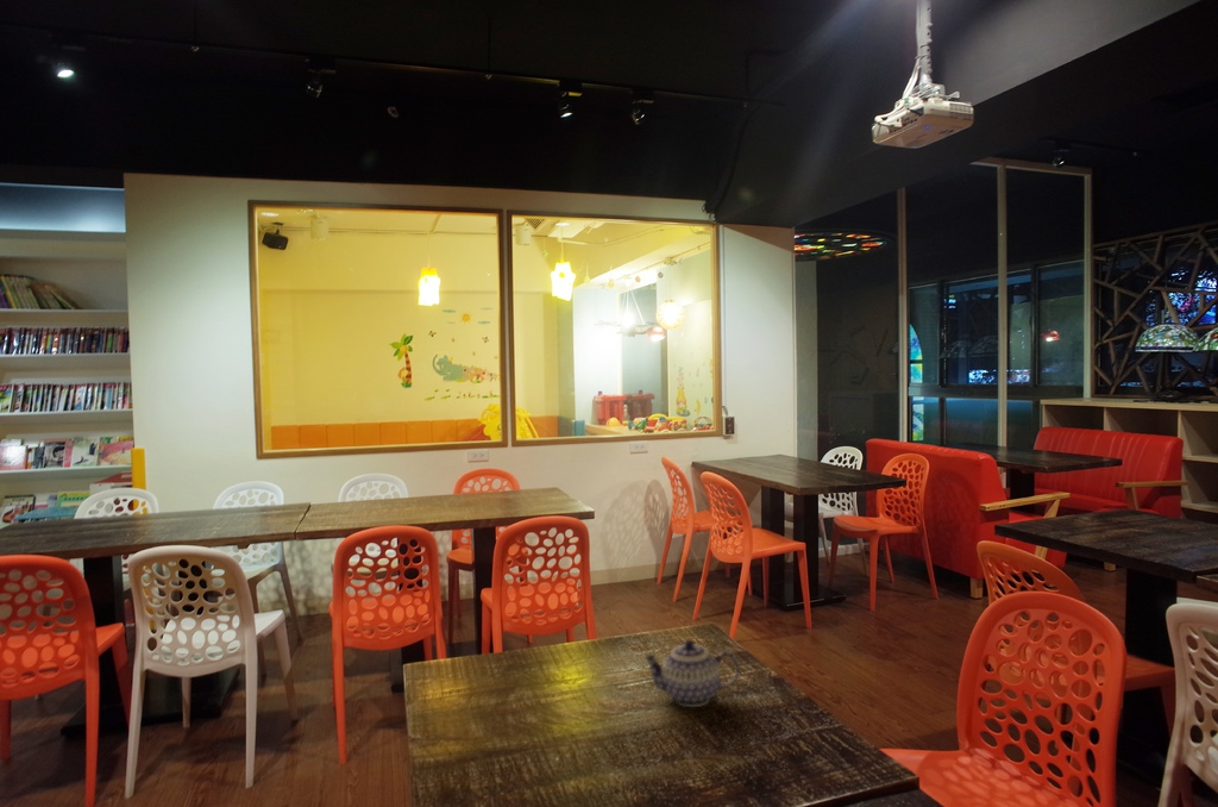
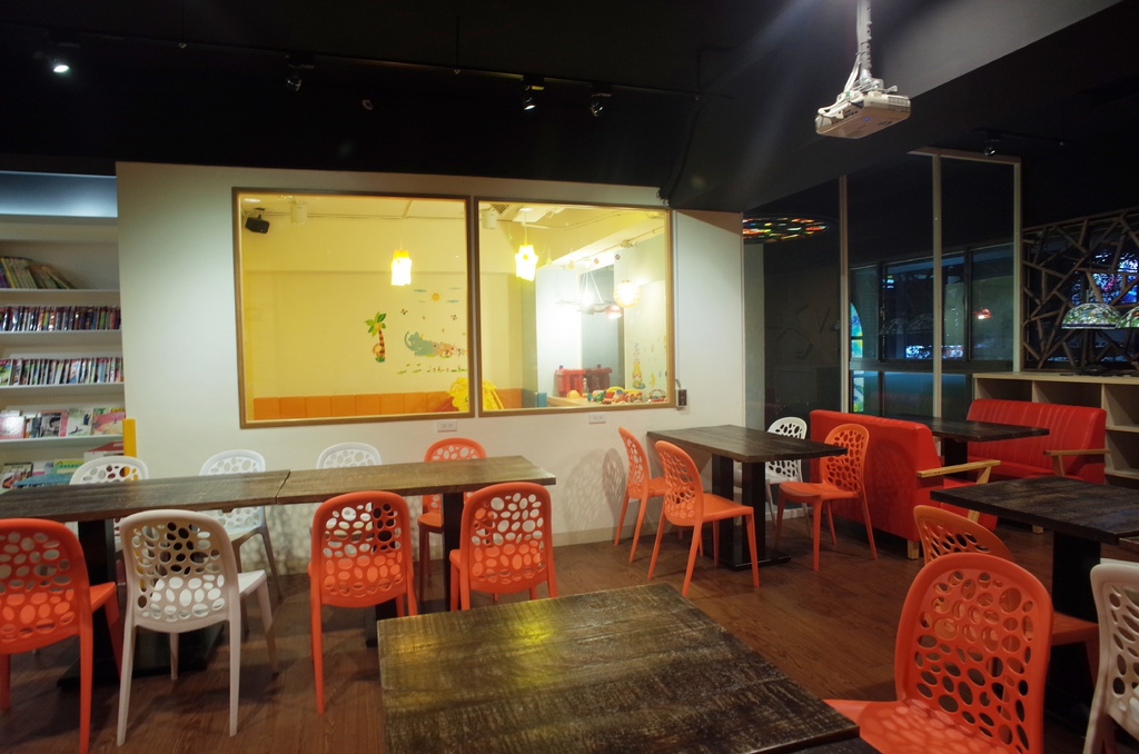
- teapot [642,639,740,708]
